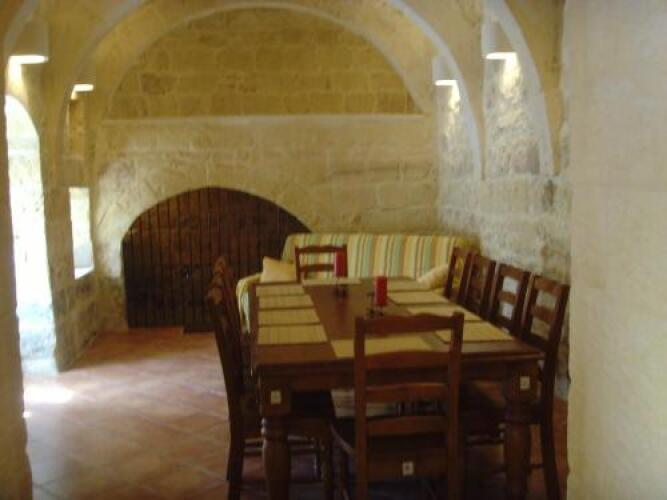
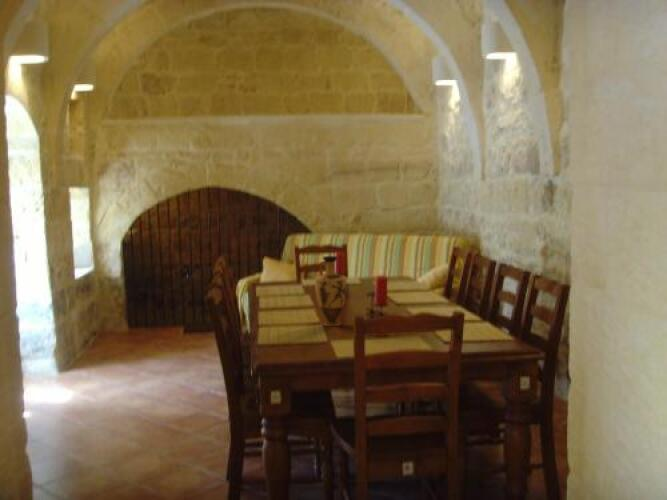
+ vase [314,255,348,327]
